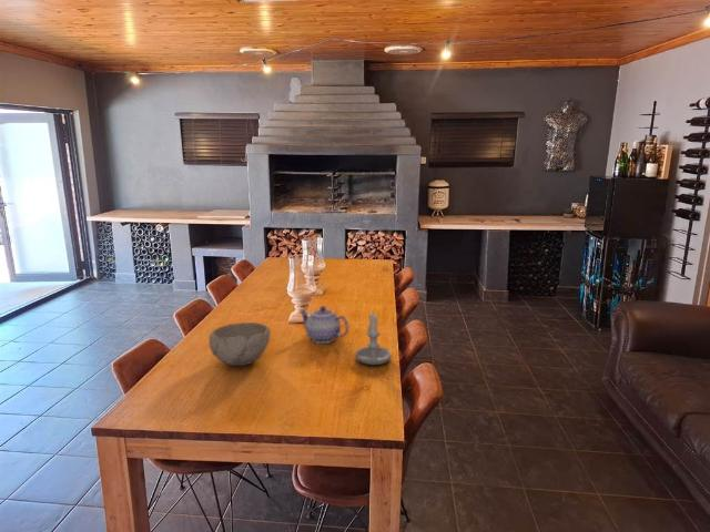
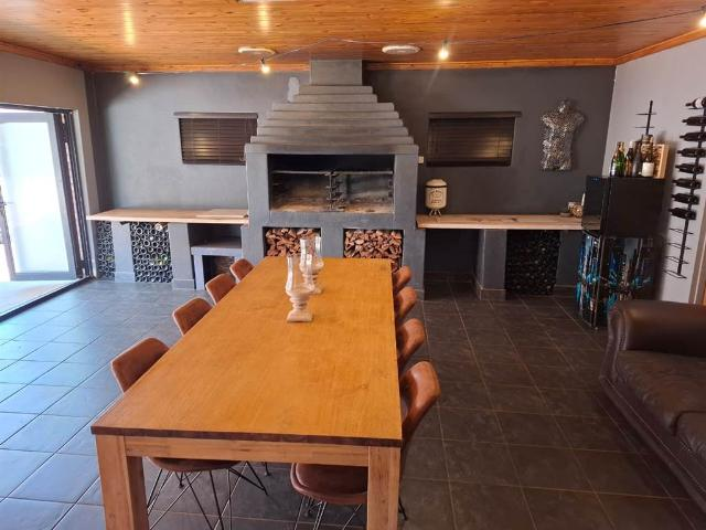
- teapot [298,305,349,345]
- candle [354,311,393,366]
- bowl [207,321,272,367]
